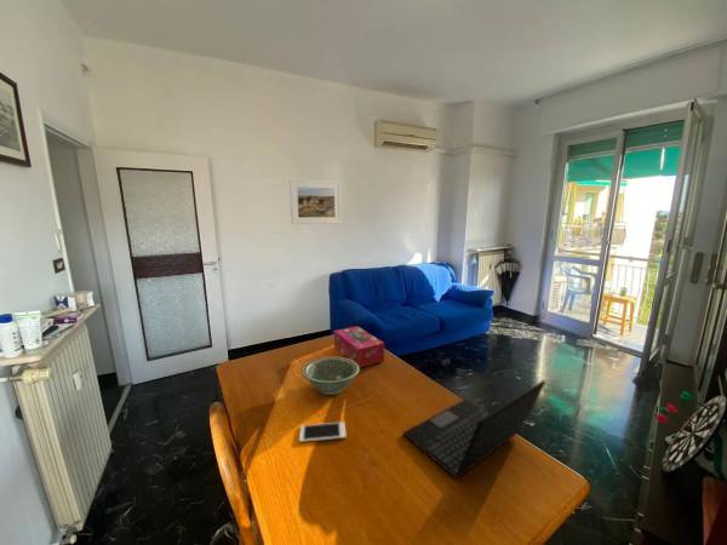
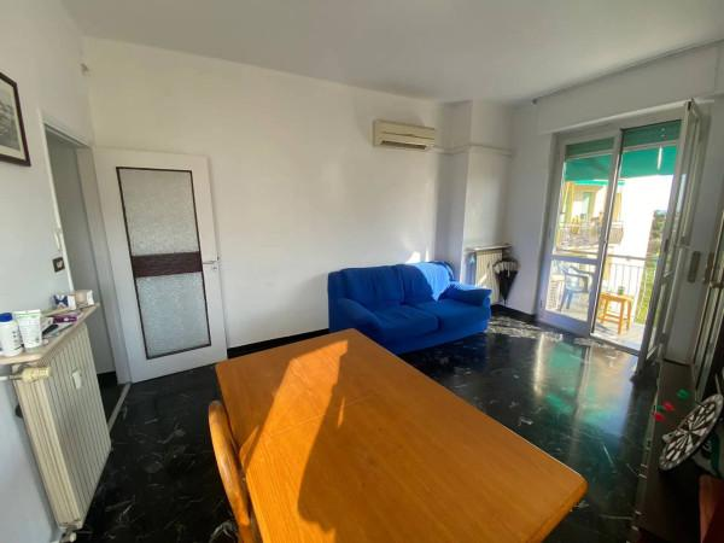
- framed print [288,178,343,225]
- bowl [300,356,361,396]
- laptop [401,379,546,480]
- tissue box [333,325,385,368]
- cell phone [298,420,348,443]
